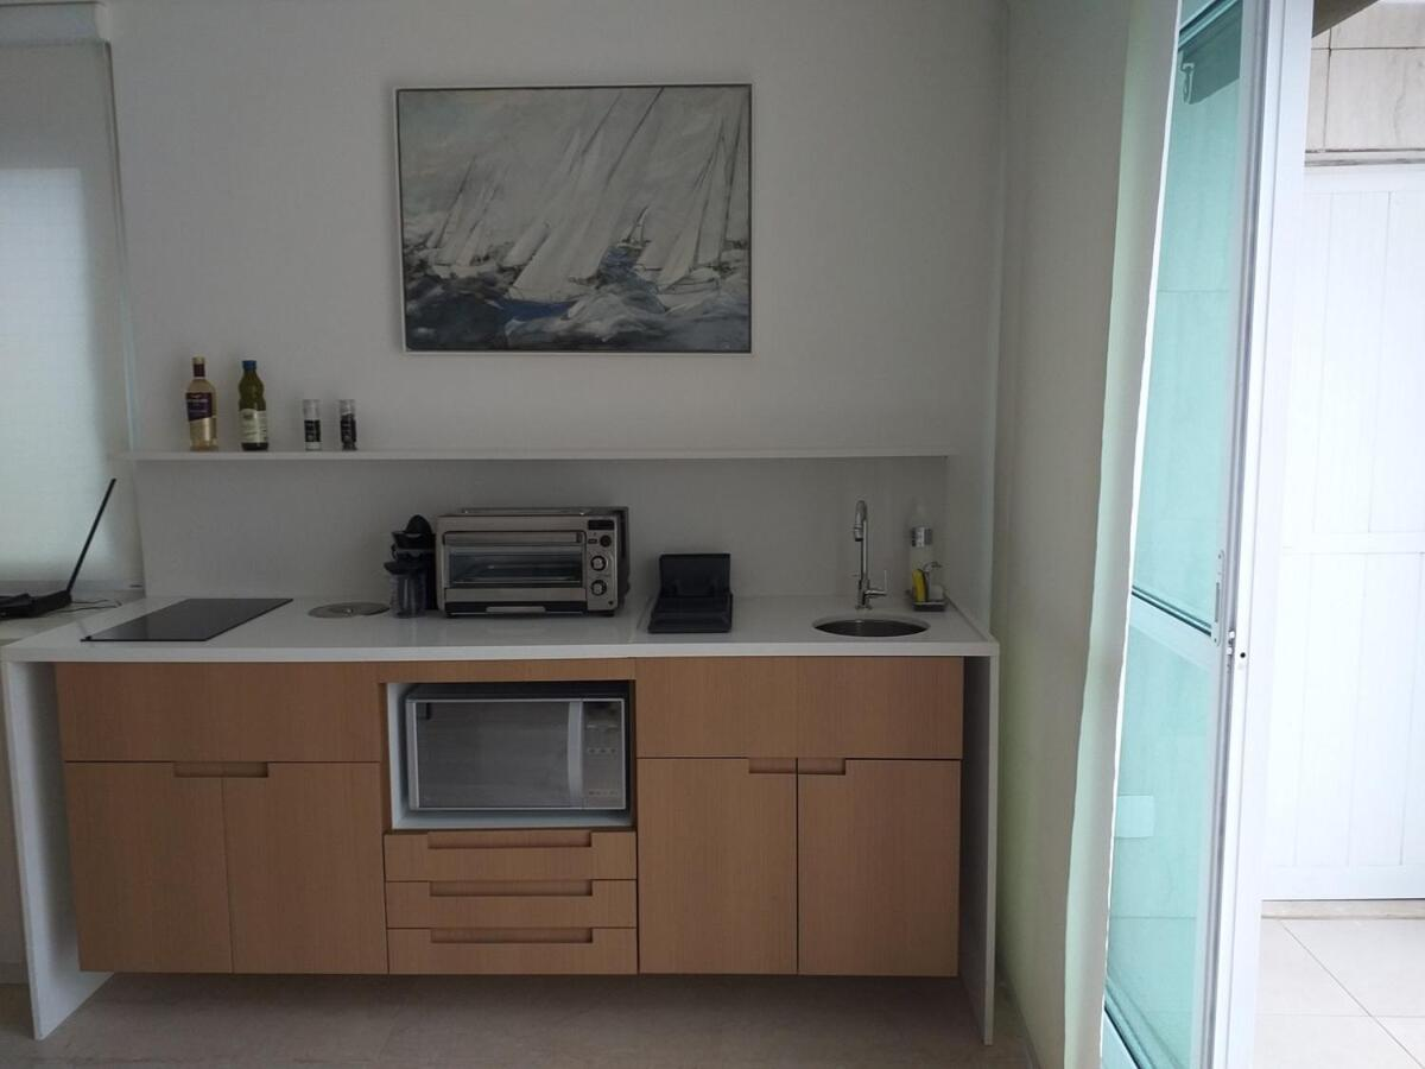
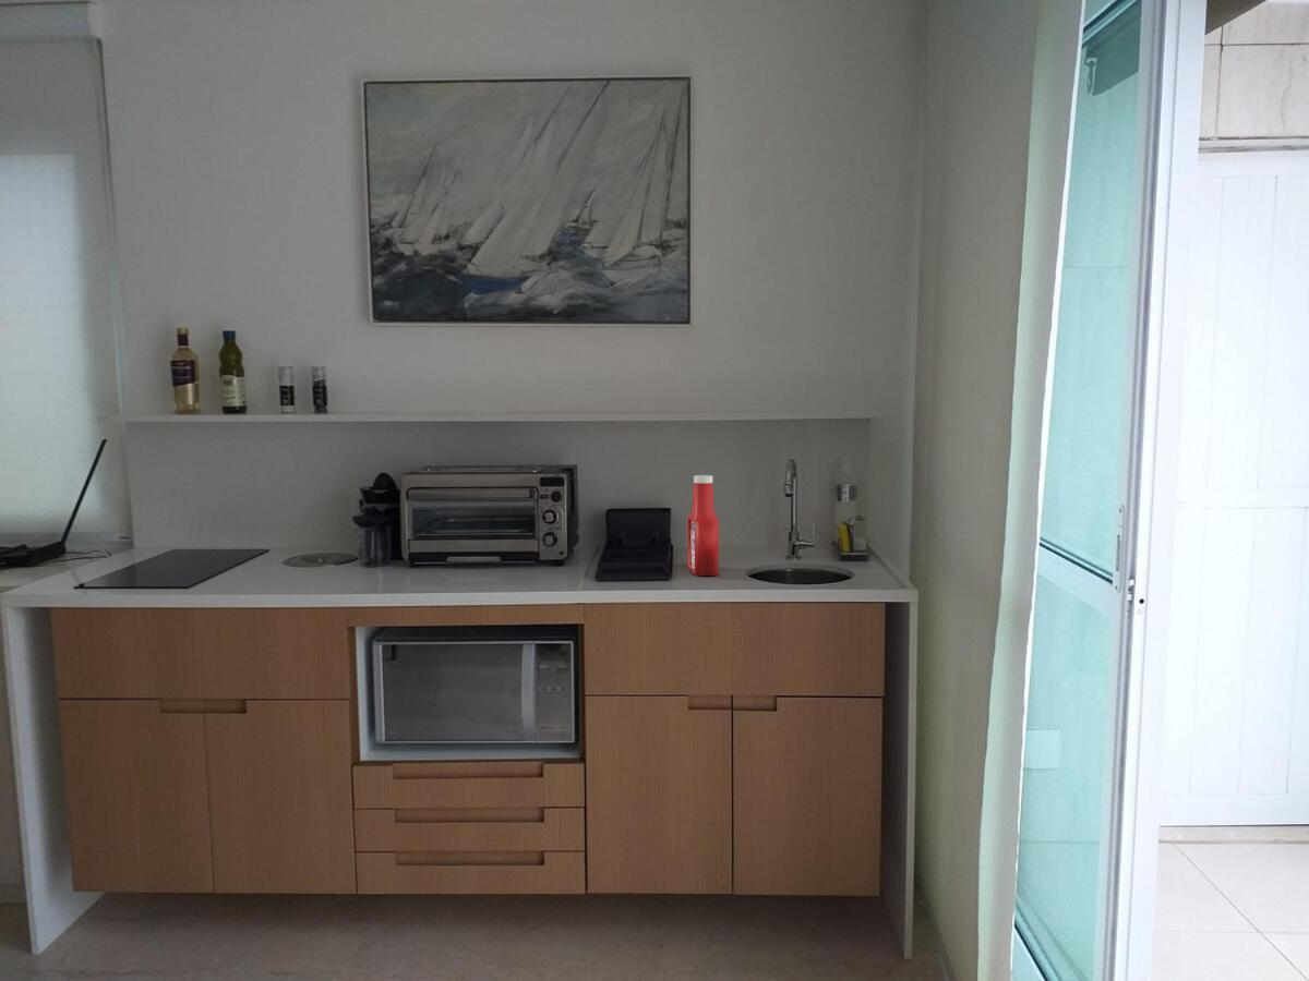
+ soap bottle [687,474,720,577]
